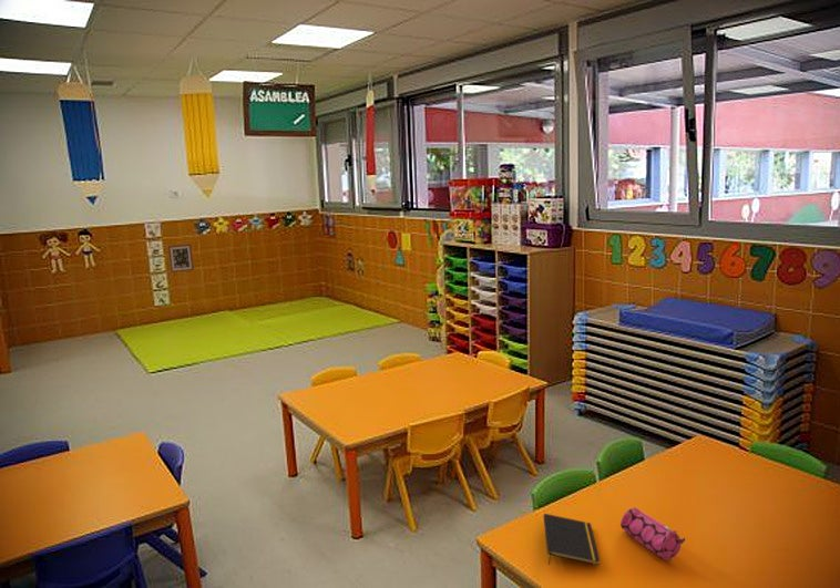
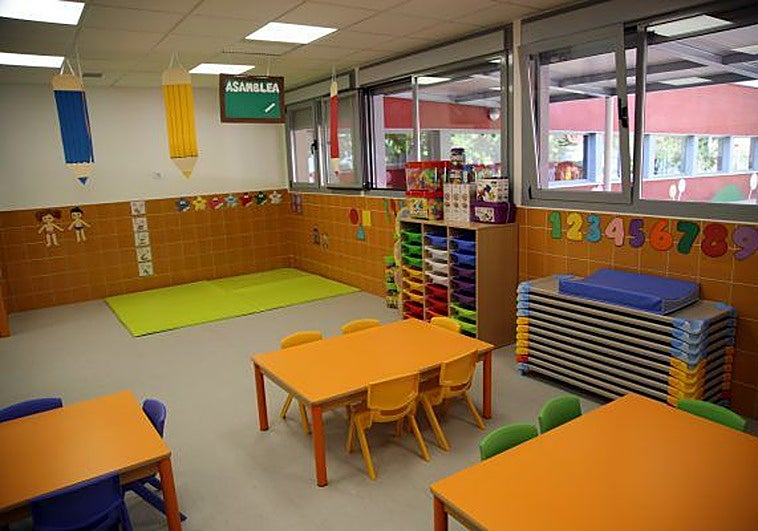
- pencil case [619,506,686,561]
- notepad [543,513,601,566]
- wall art [167,244,195,274]
